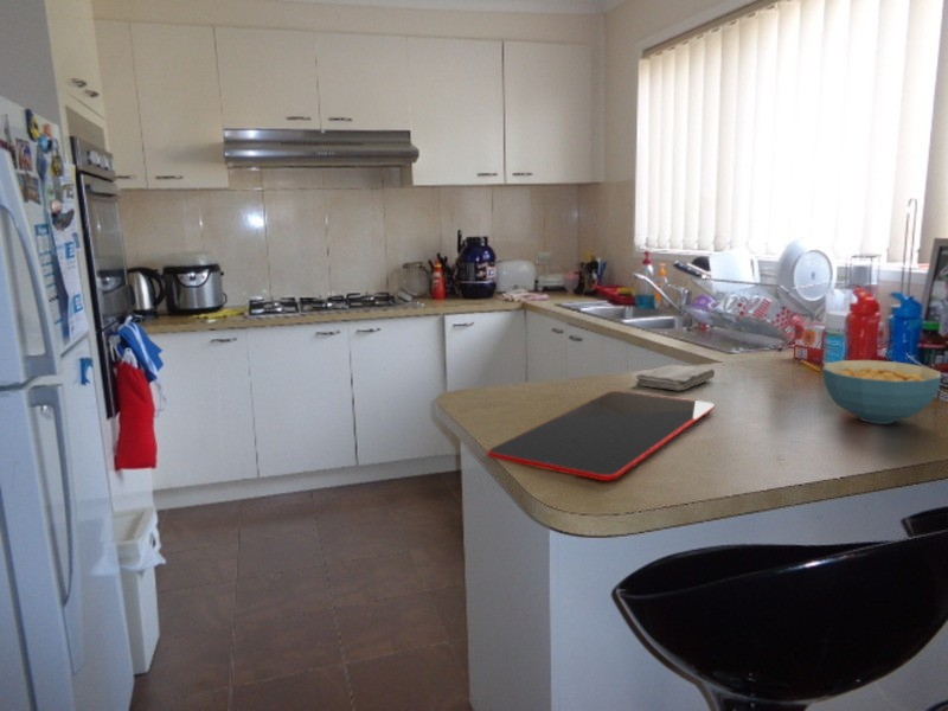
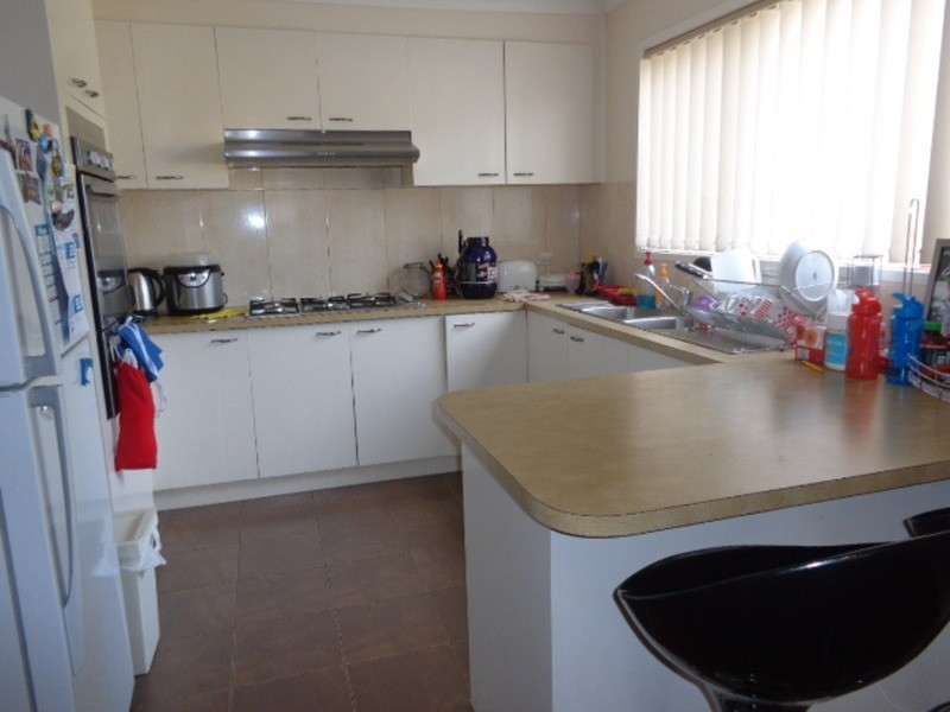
- cutting board [487,390,716,482]
- cereal bowl [821,359,943,424]
- washcloth [635,364,716,392]
